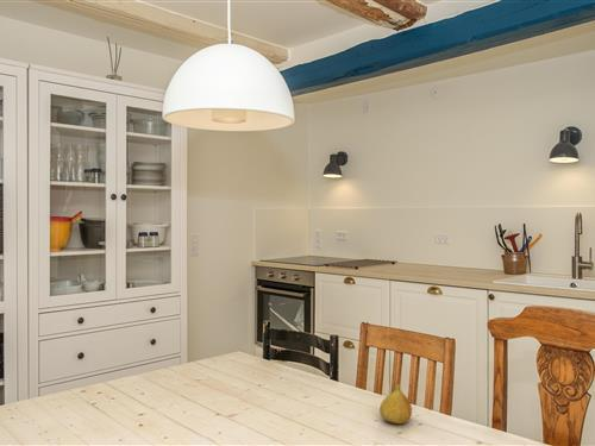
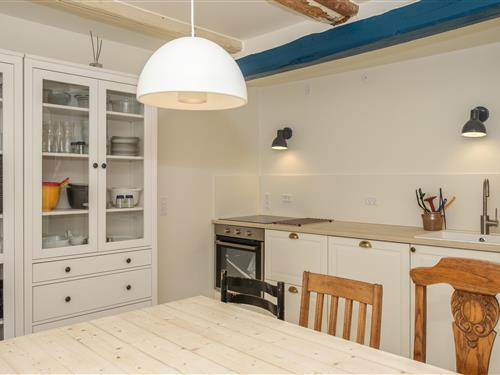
- fruit [378,383,413,425]
